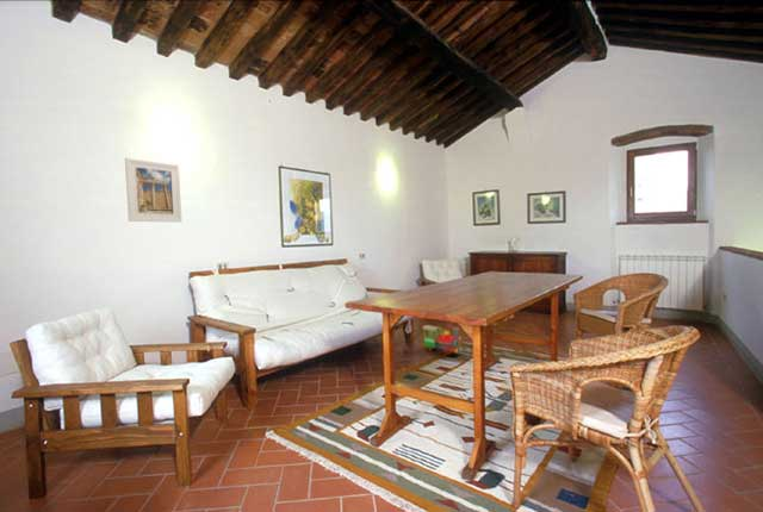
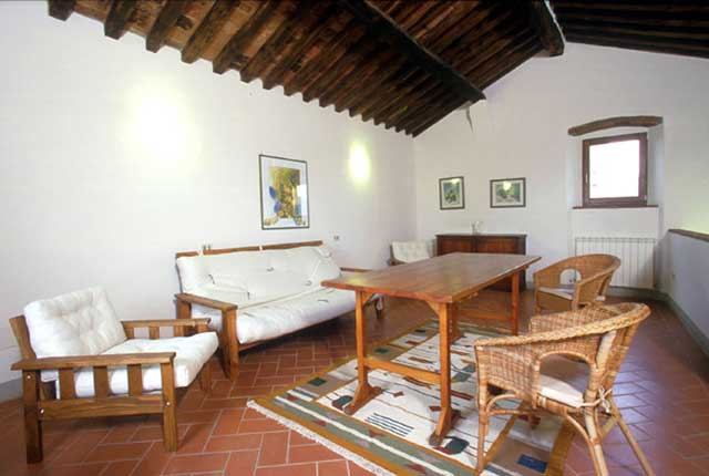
- toy train [421,324,466,356]
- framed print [124,156,182,224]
